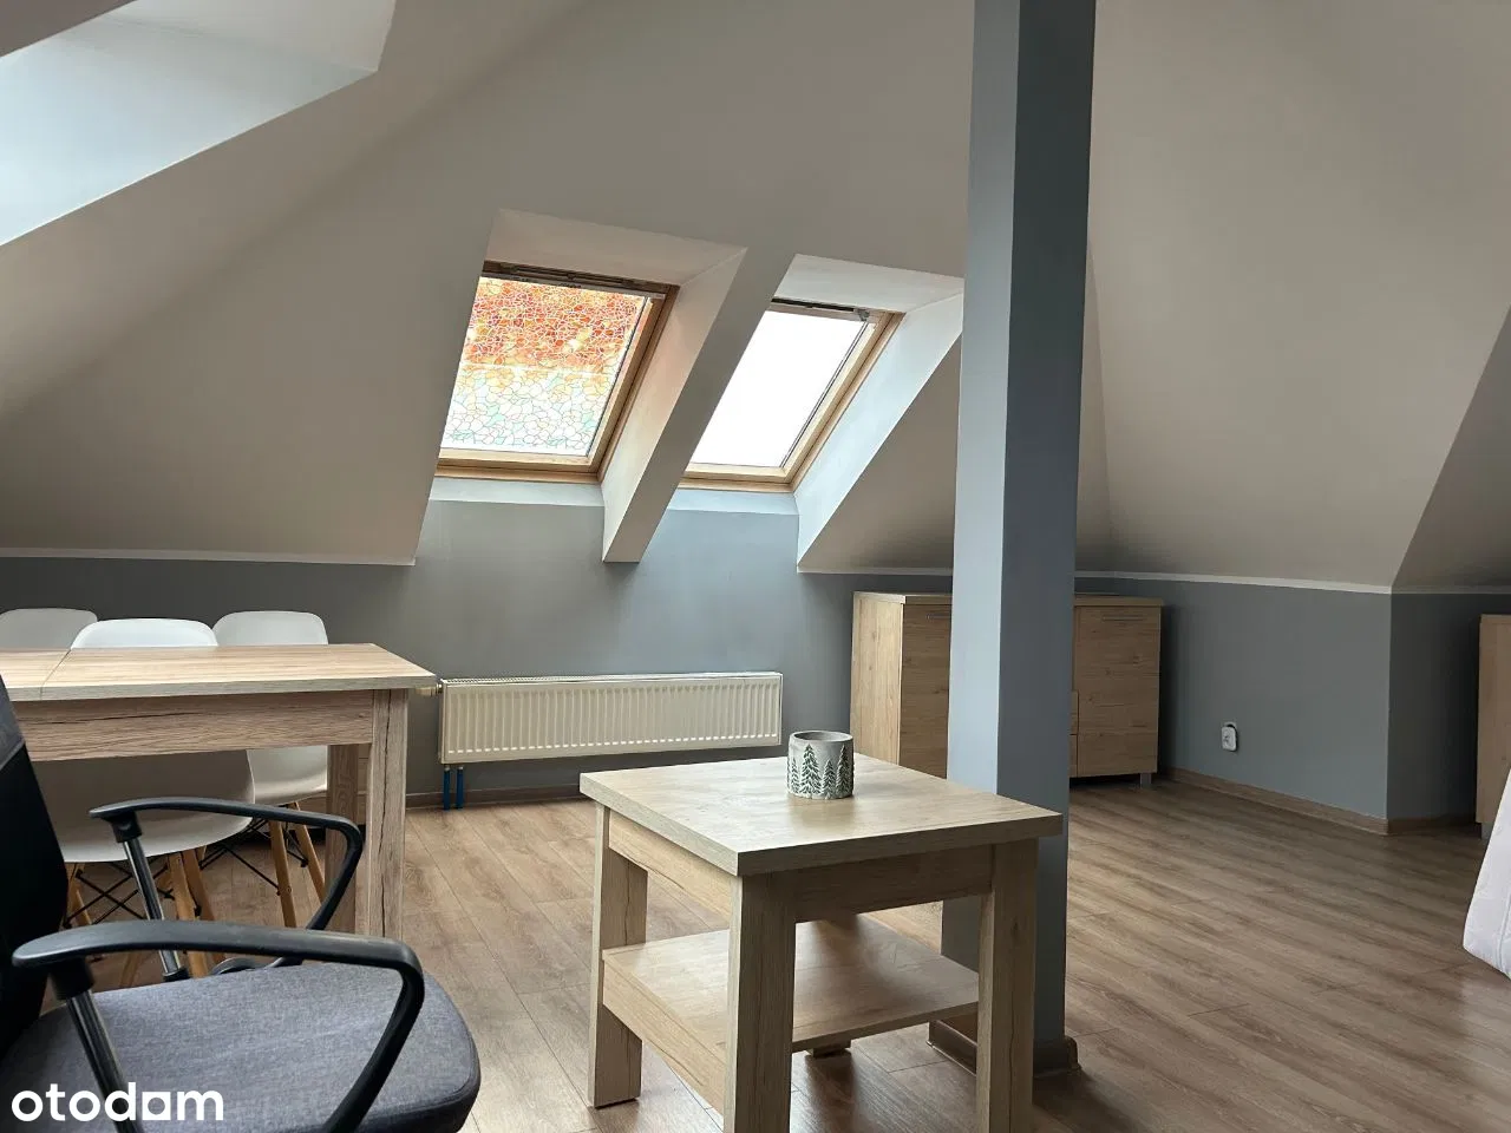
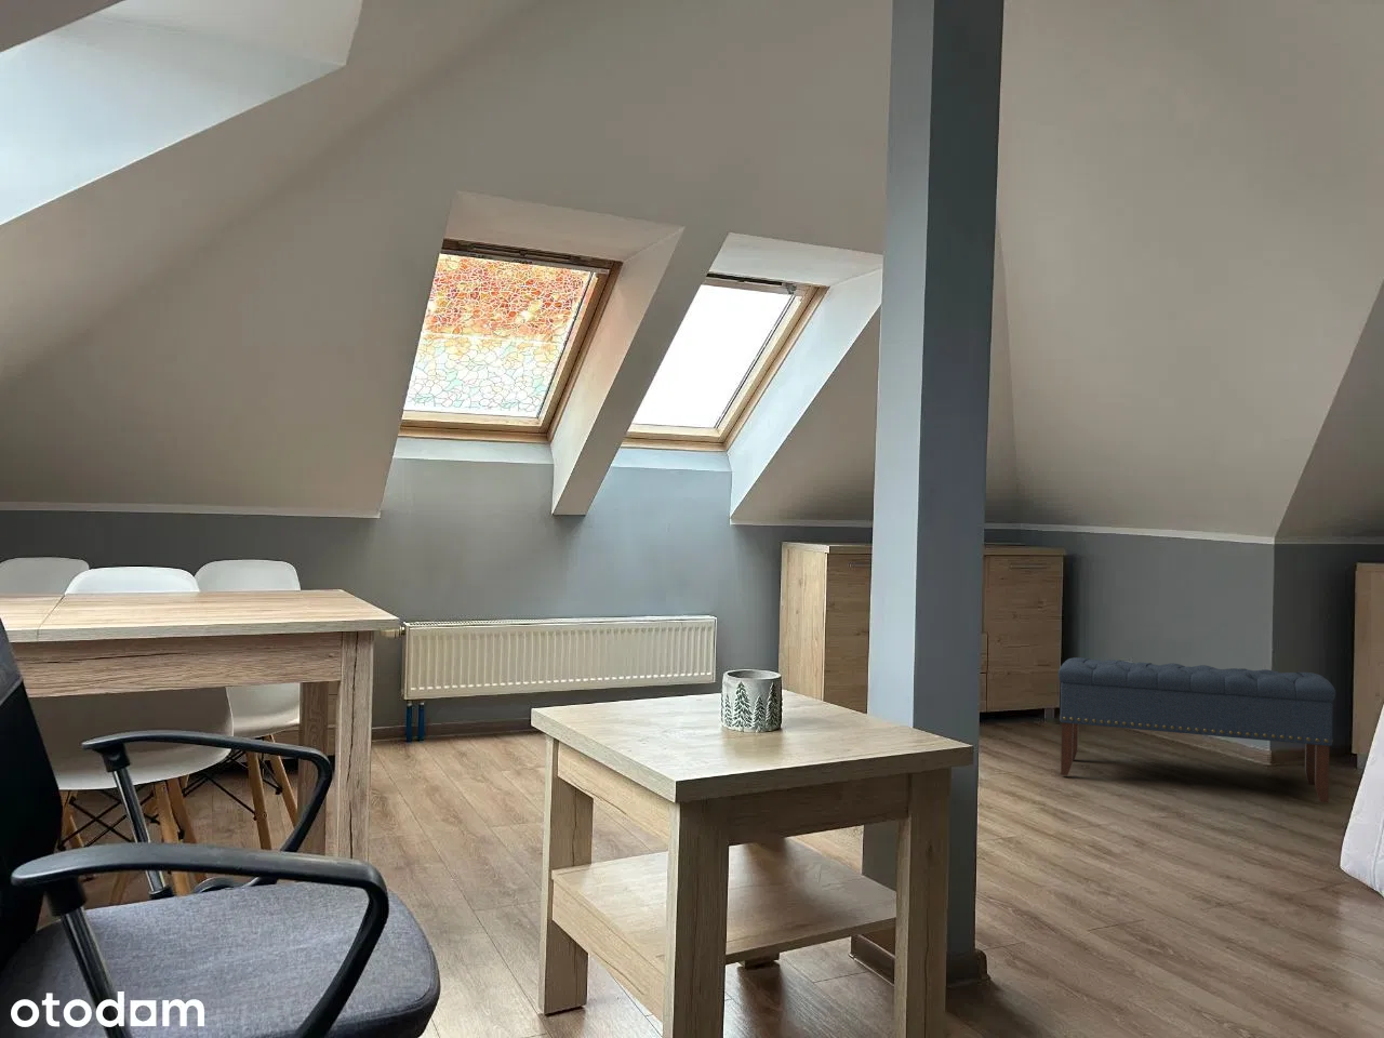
+ bench [1057,656,1336,804]
